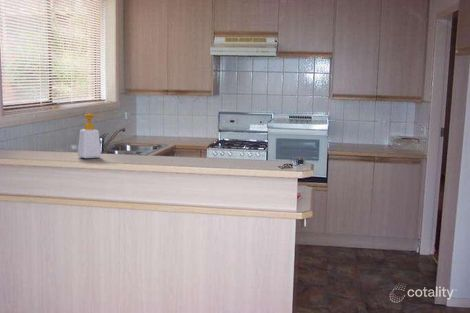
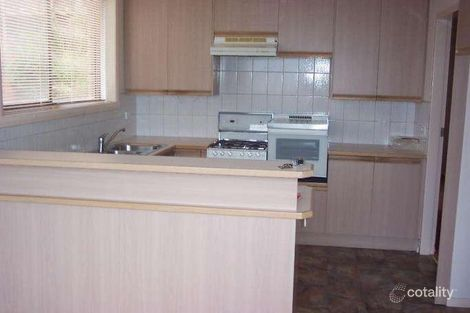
- soap bottle [77,112,107,159]
